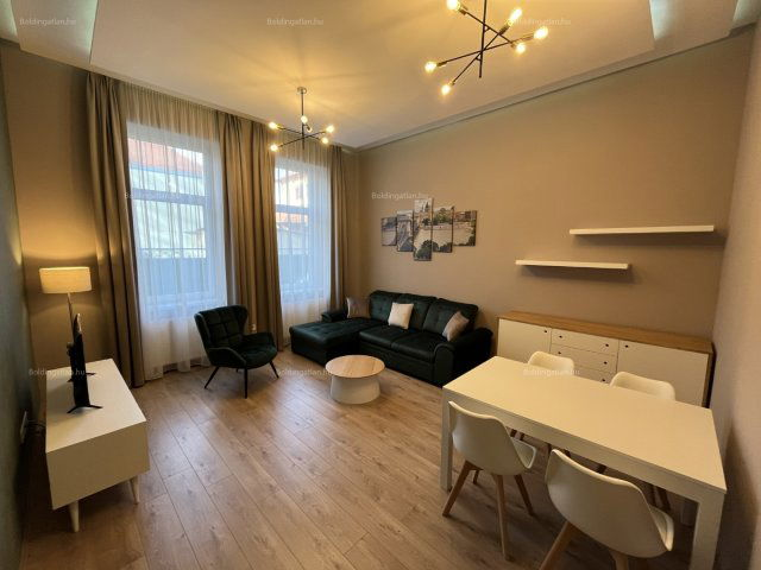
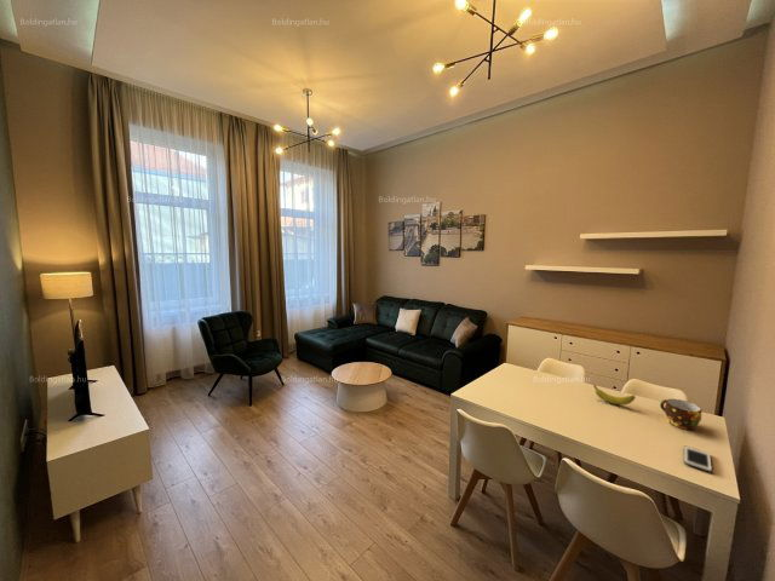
+ cup [659,398,702,431]
+ cell phone [683,445,713,473]
+ banana [592,384,637,405]
